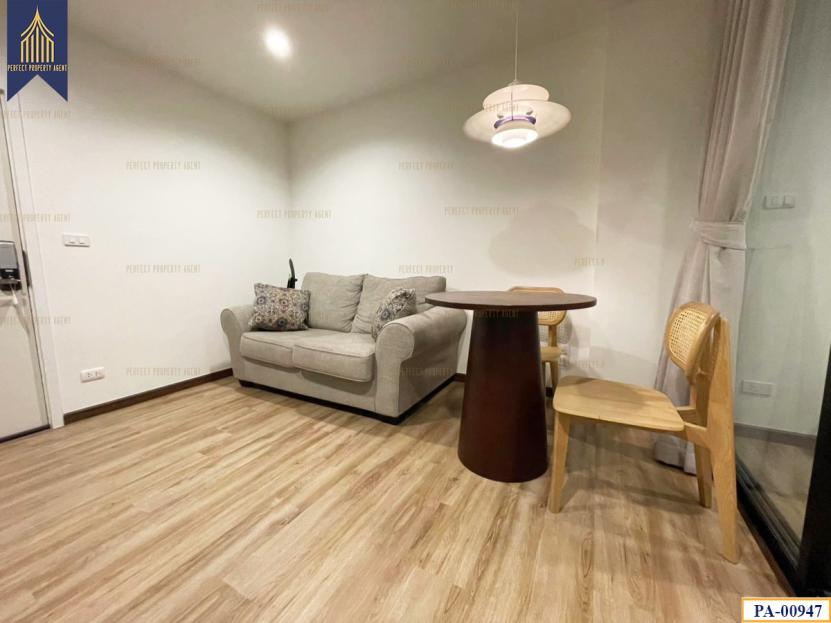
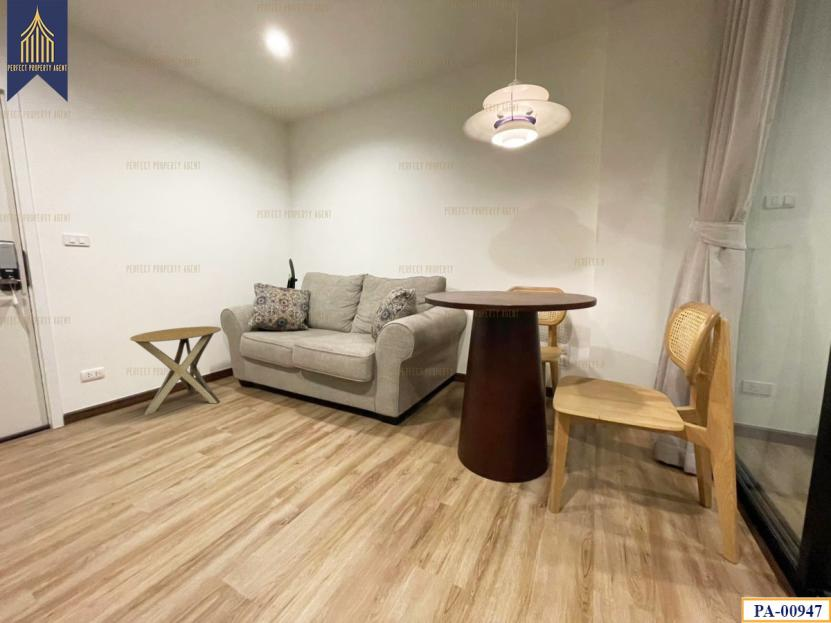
+ side table [129,325,222,416]
